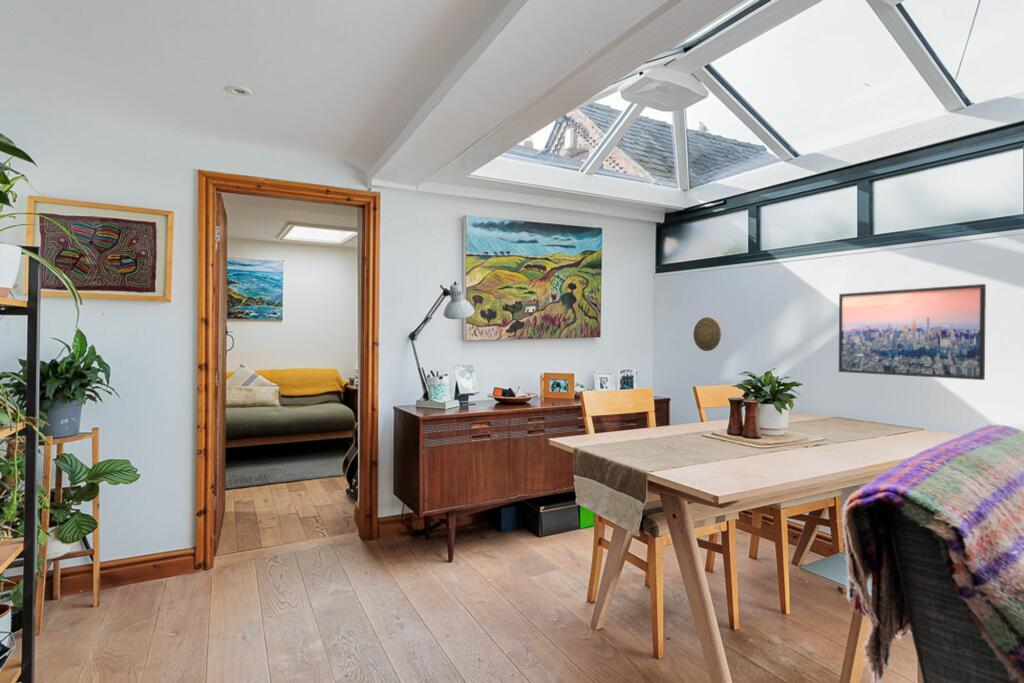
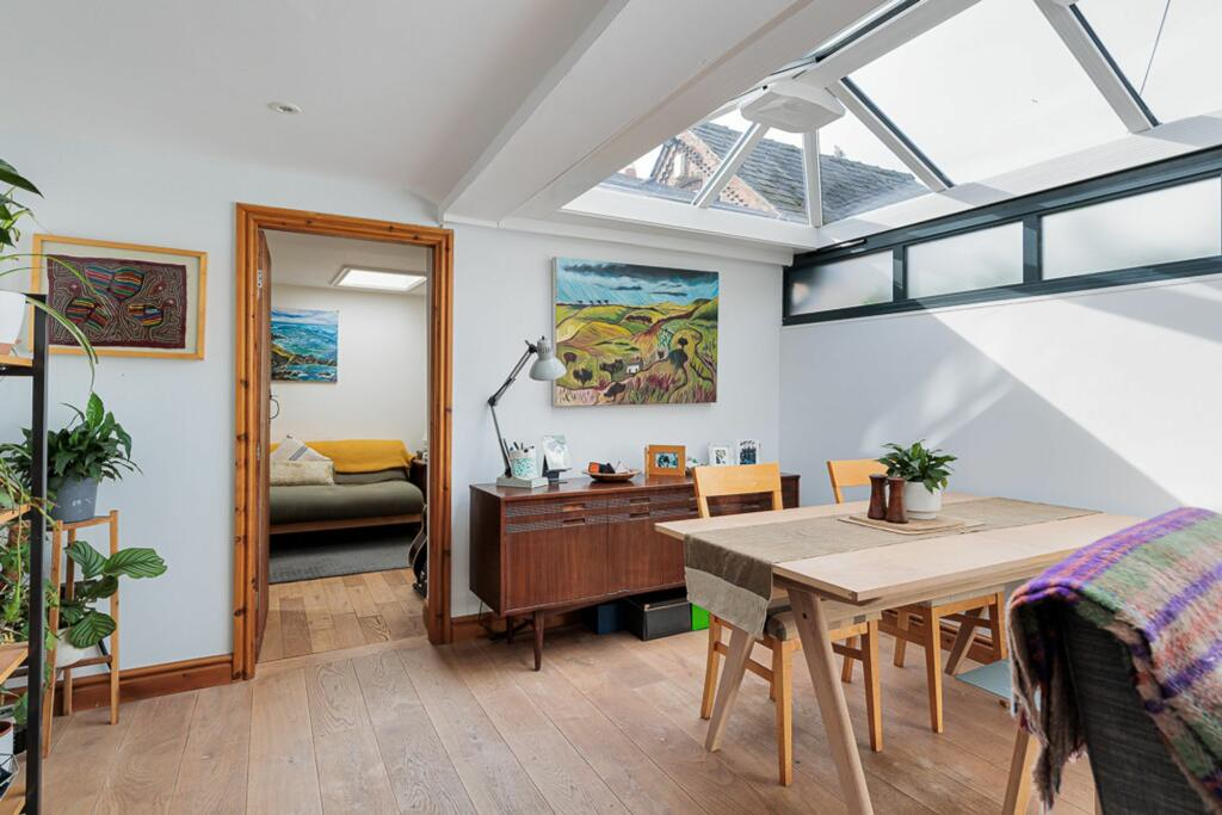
- decorative plate [692,316,722,352]
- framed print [838,283,987,381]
